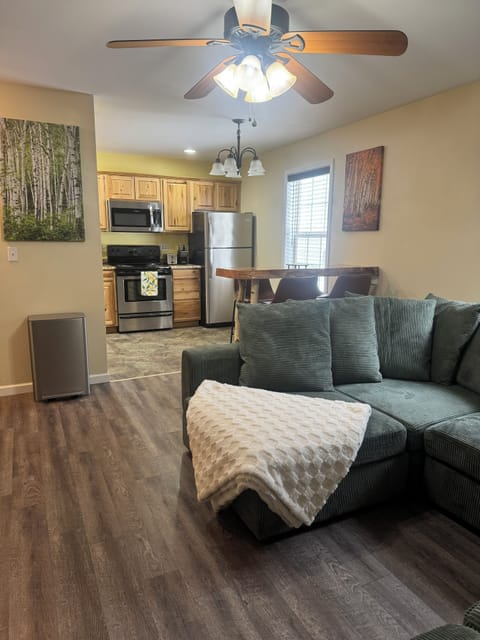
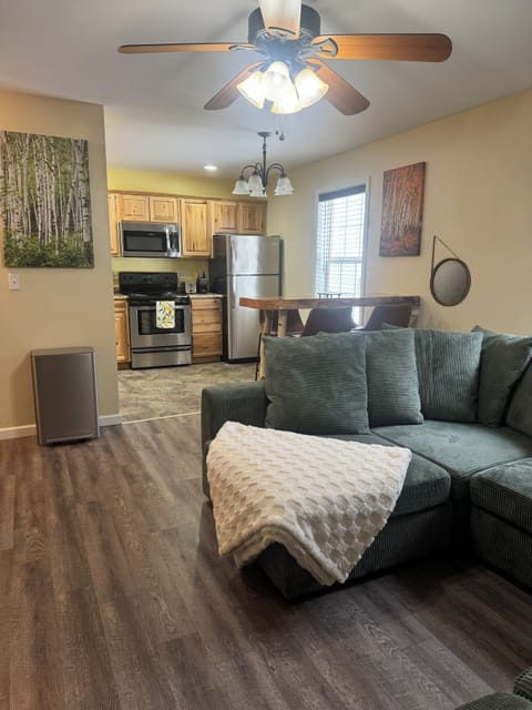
+ home mirror [429,235,472,307]
